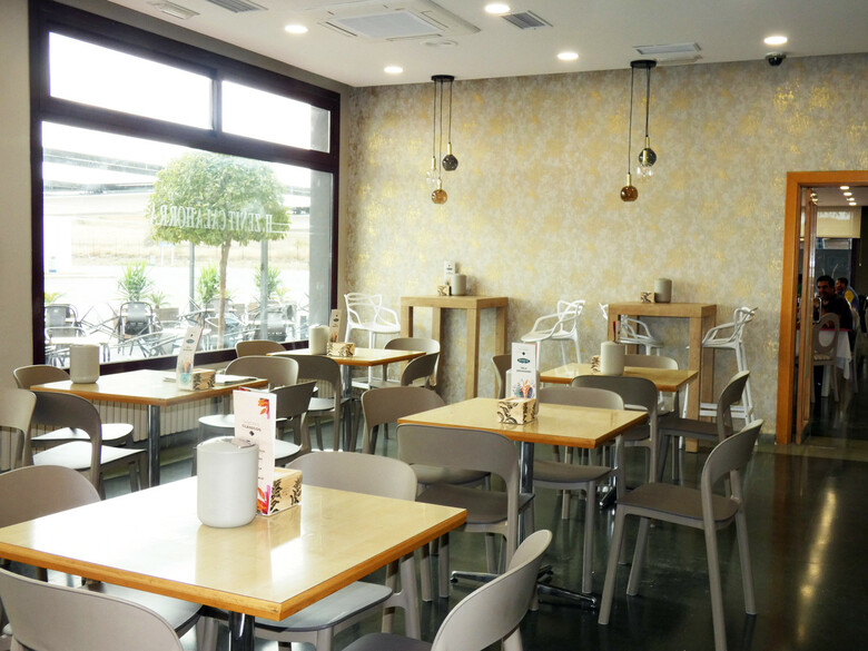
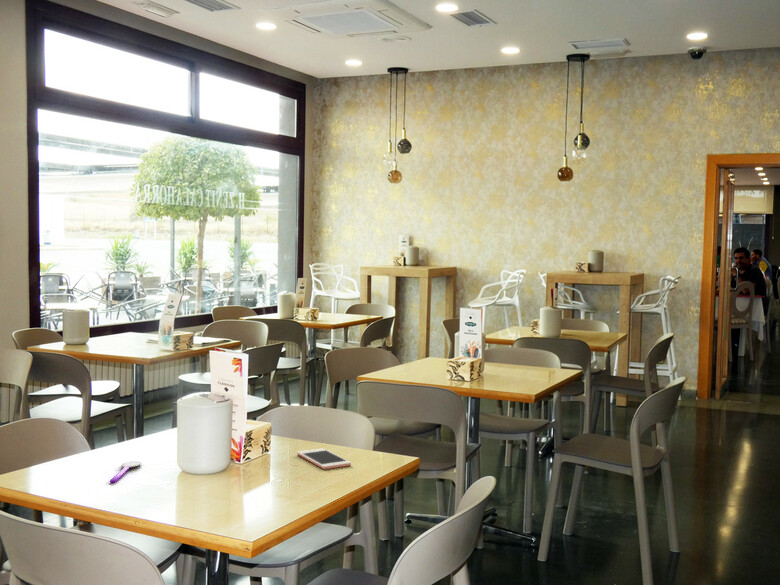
+ spoon [109,460,142,484]
+ cell phone [296,447,352,470]
